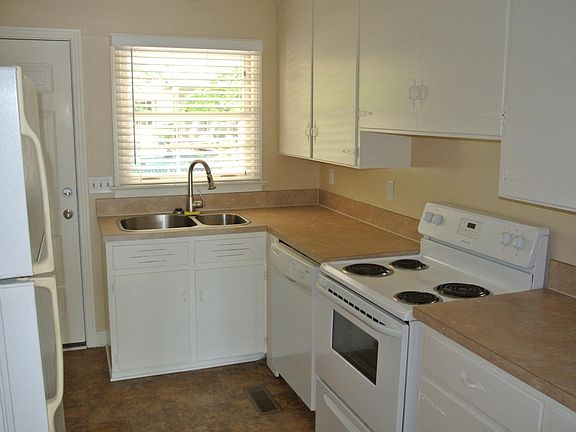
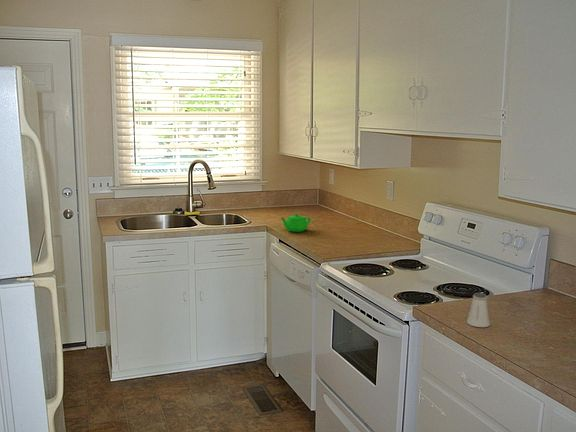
+ teapot [280,213,312,233]
+ saltshaker [466,292,491,328]
